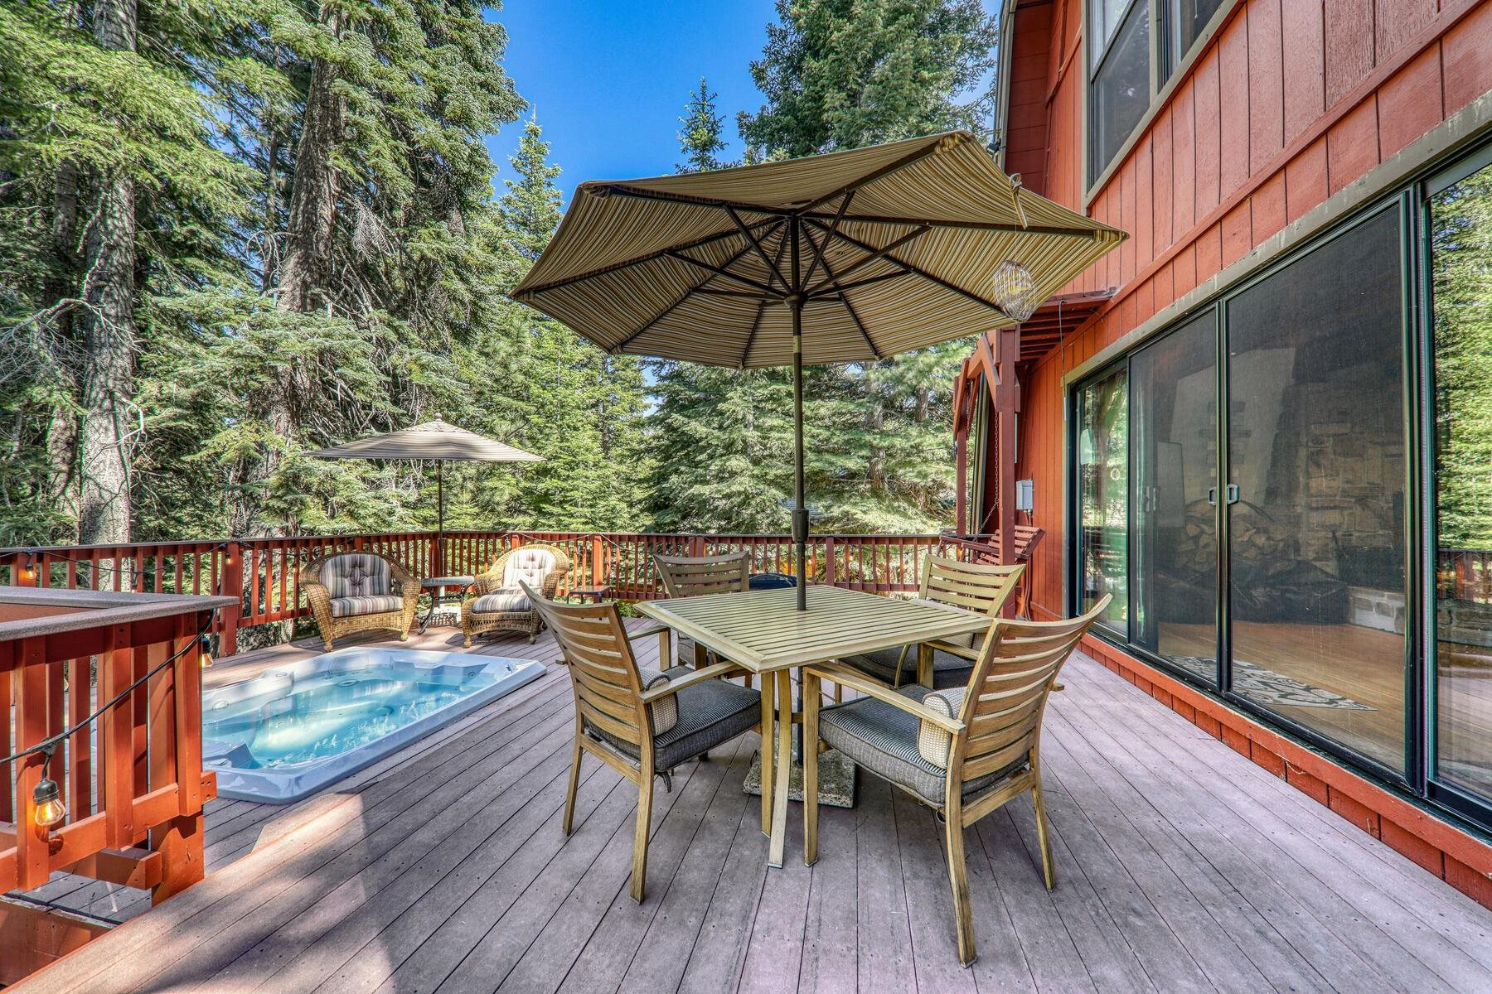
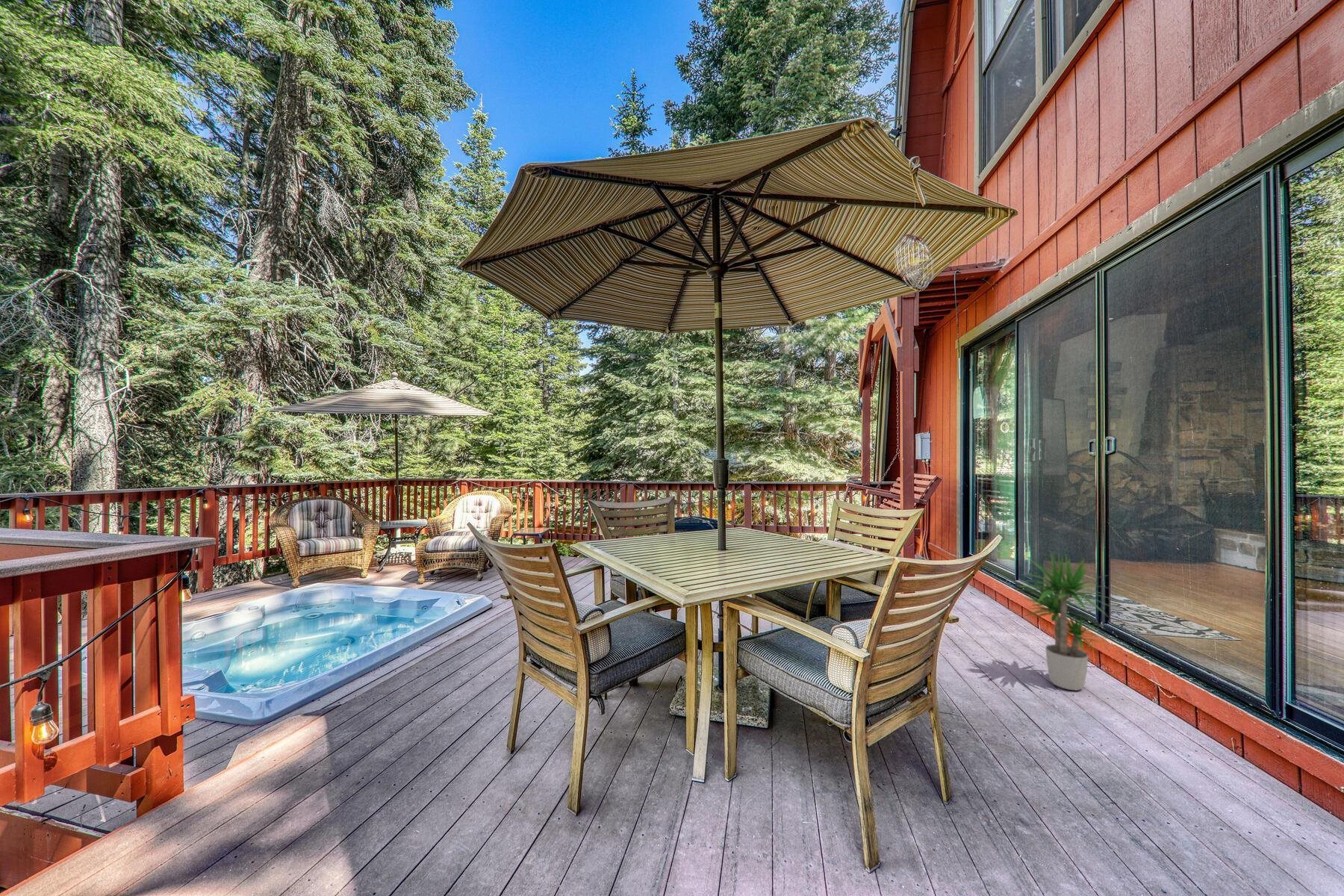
+ potted plant [1017,550,1116,691]
